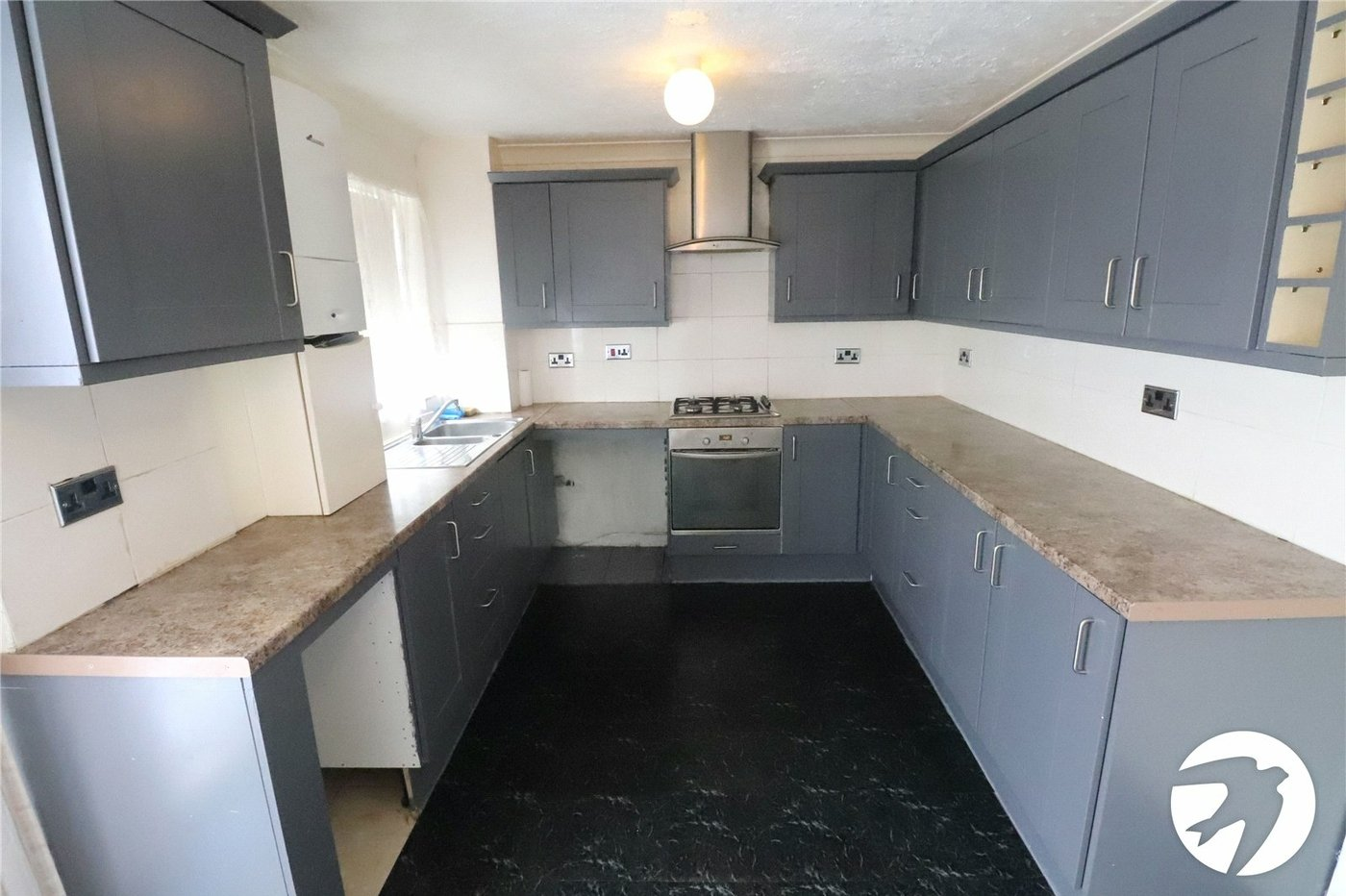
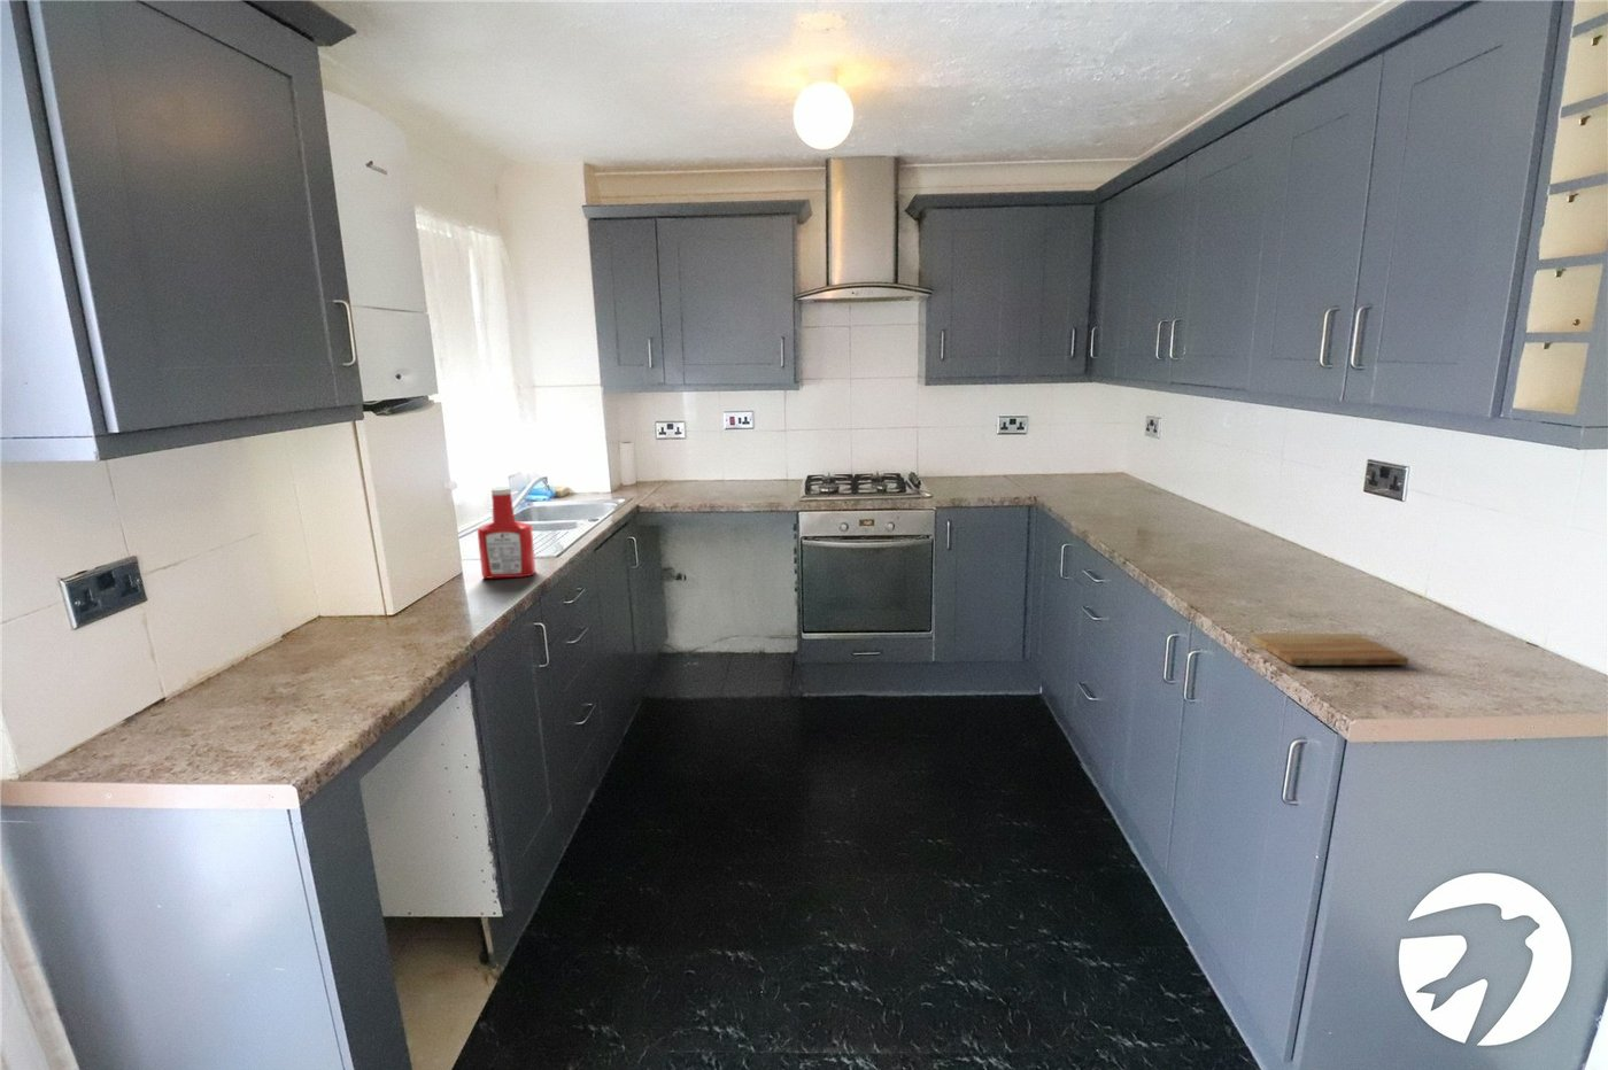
+ cutting board [1250,633,1410,666]
+ soap bottle [477,486,536,579]
